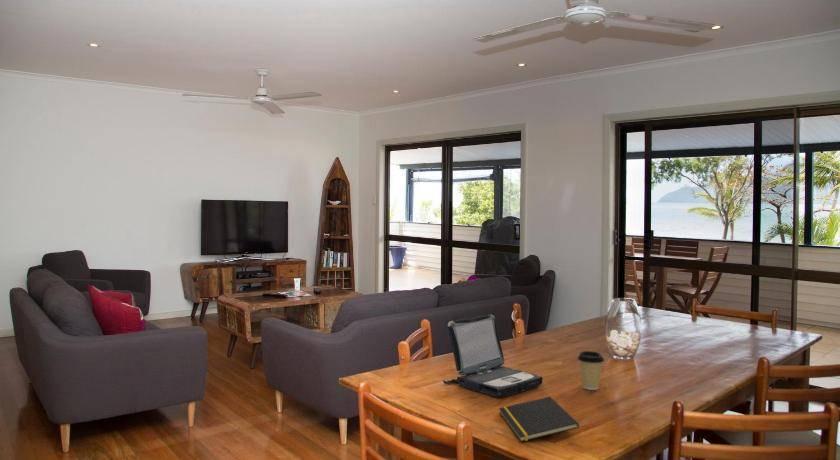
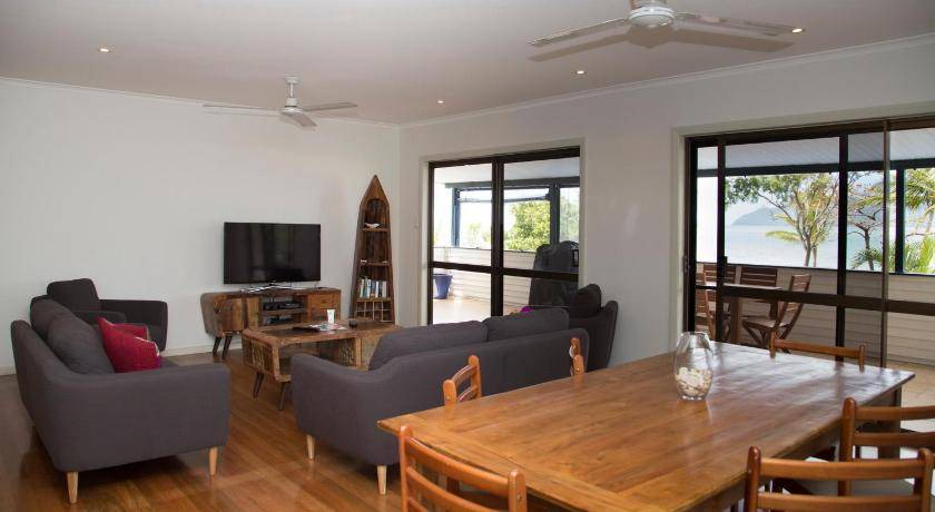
- coffee cup [577,350,605,391]
- notepad [498,395,580,443]
- laptop [442,314,544,398]
